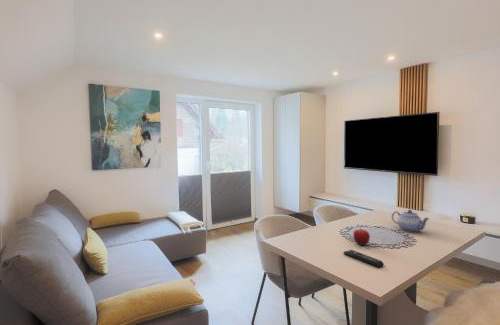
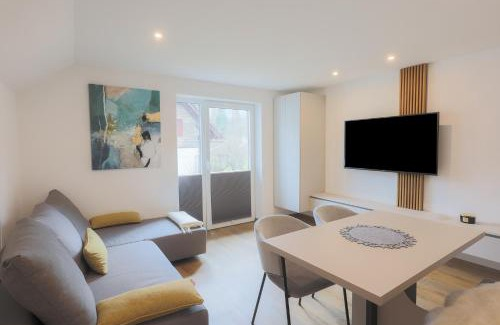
- teapot [391,209,430,233]
- remote control [343,249,385,269]
- fruit [352,227,371,246]
